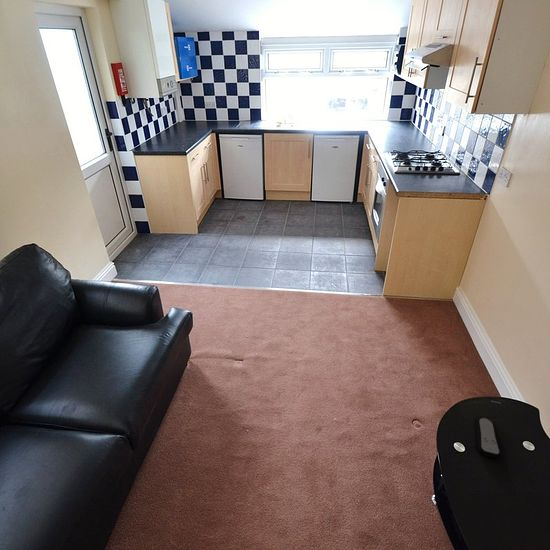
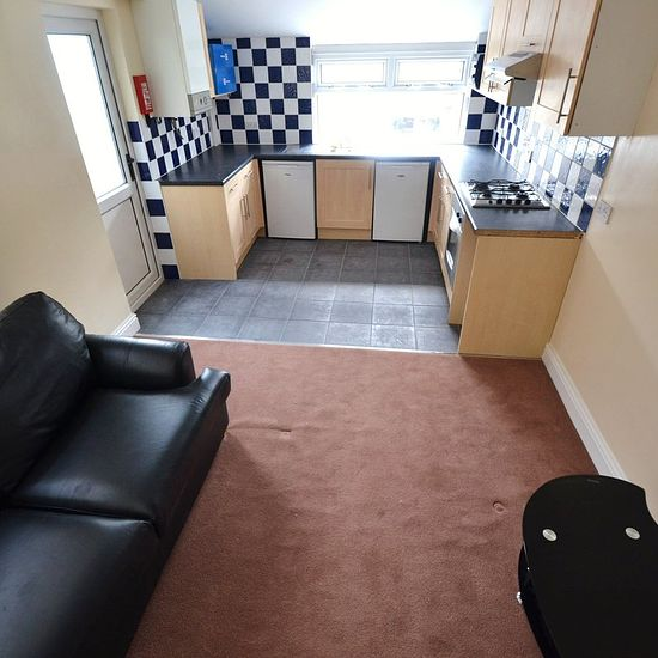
- remote control [475,416,503,459]
